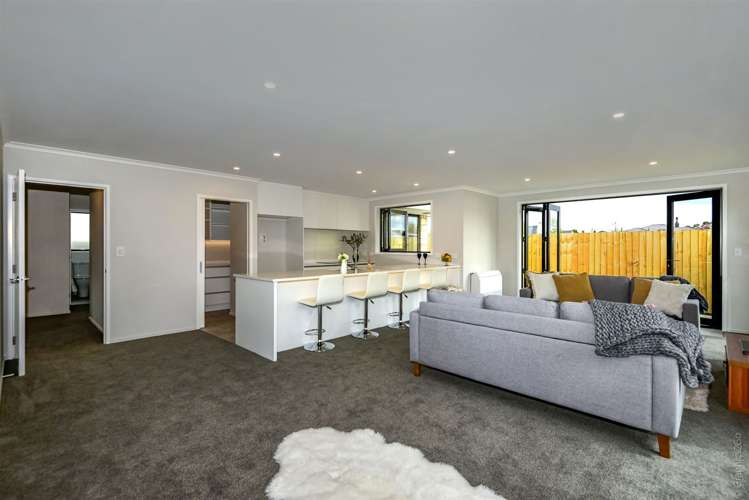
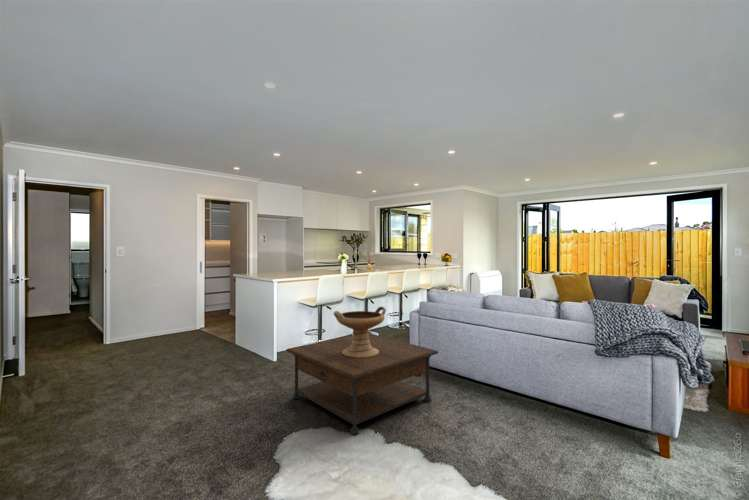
+ decorative bowl [333,306,387,358]
+ coffee table [285,332,440,435]
